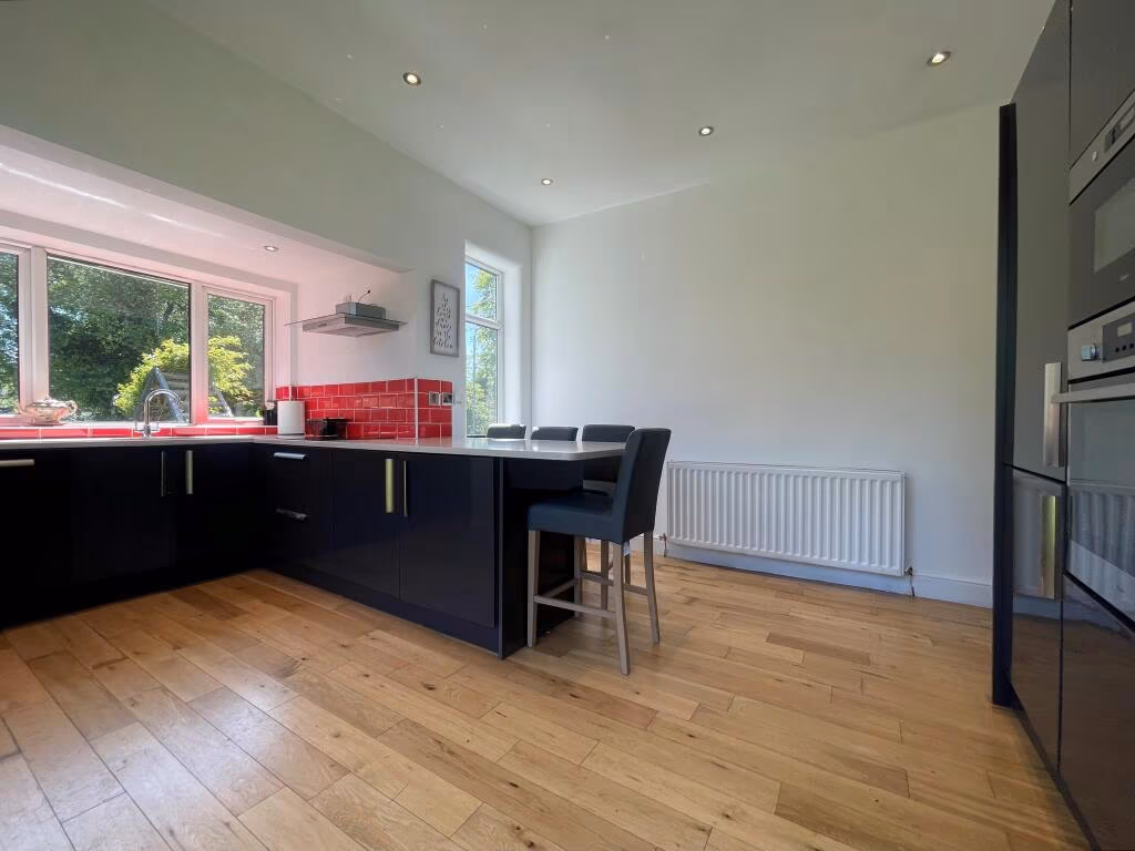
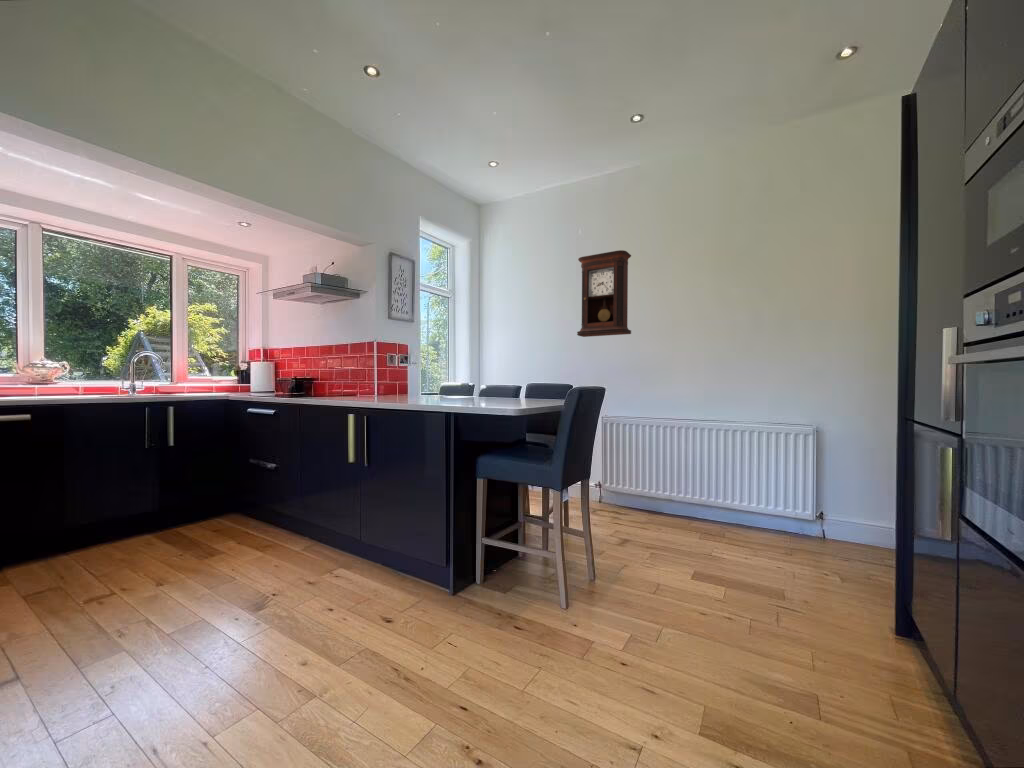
+ pendulum clock [576,249,632,338]
